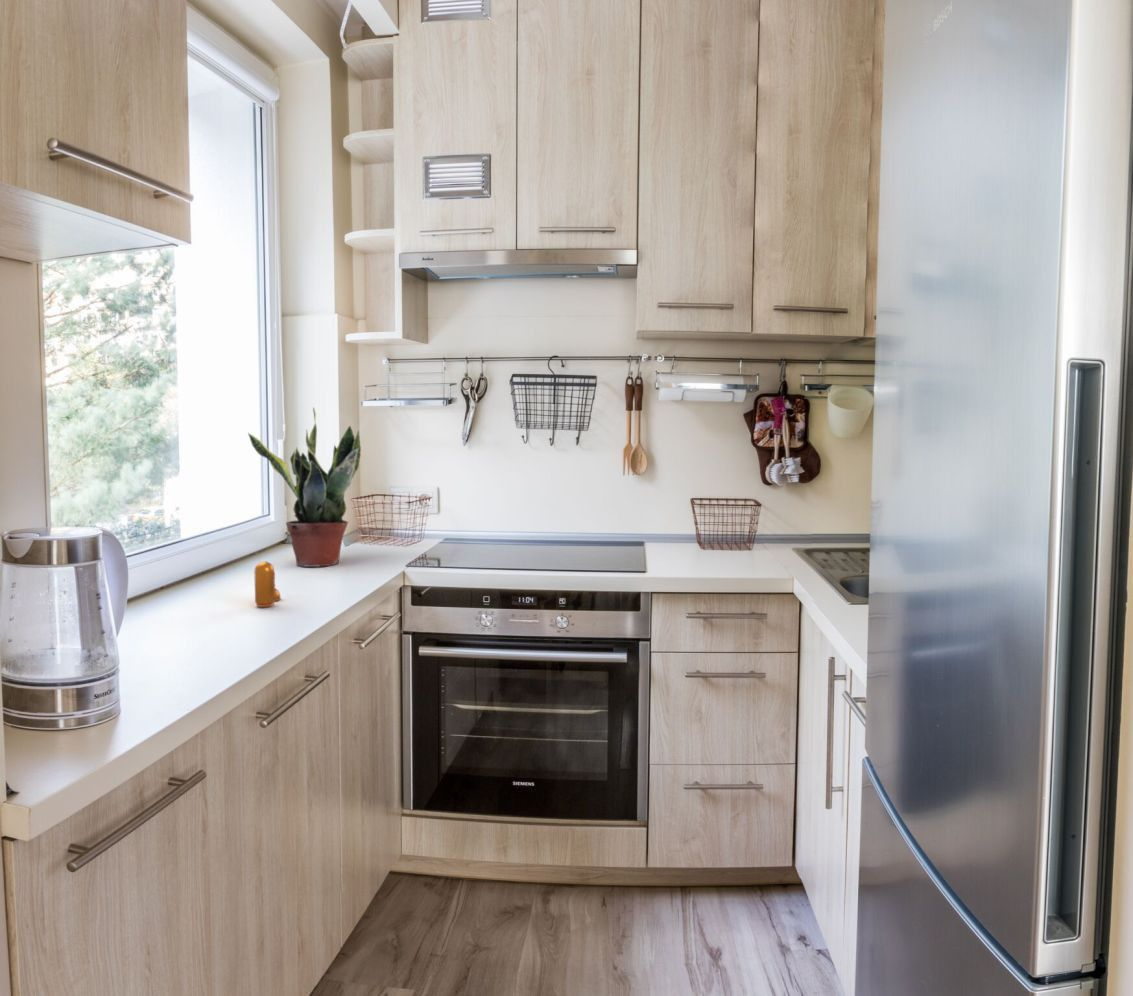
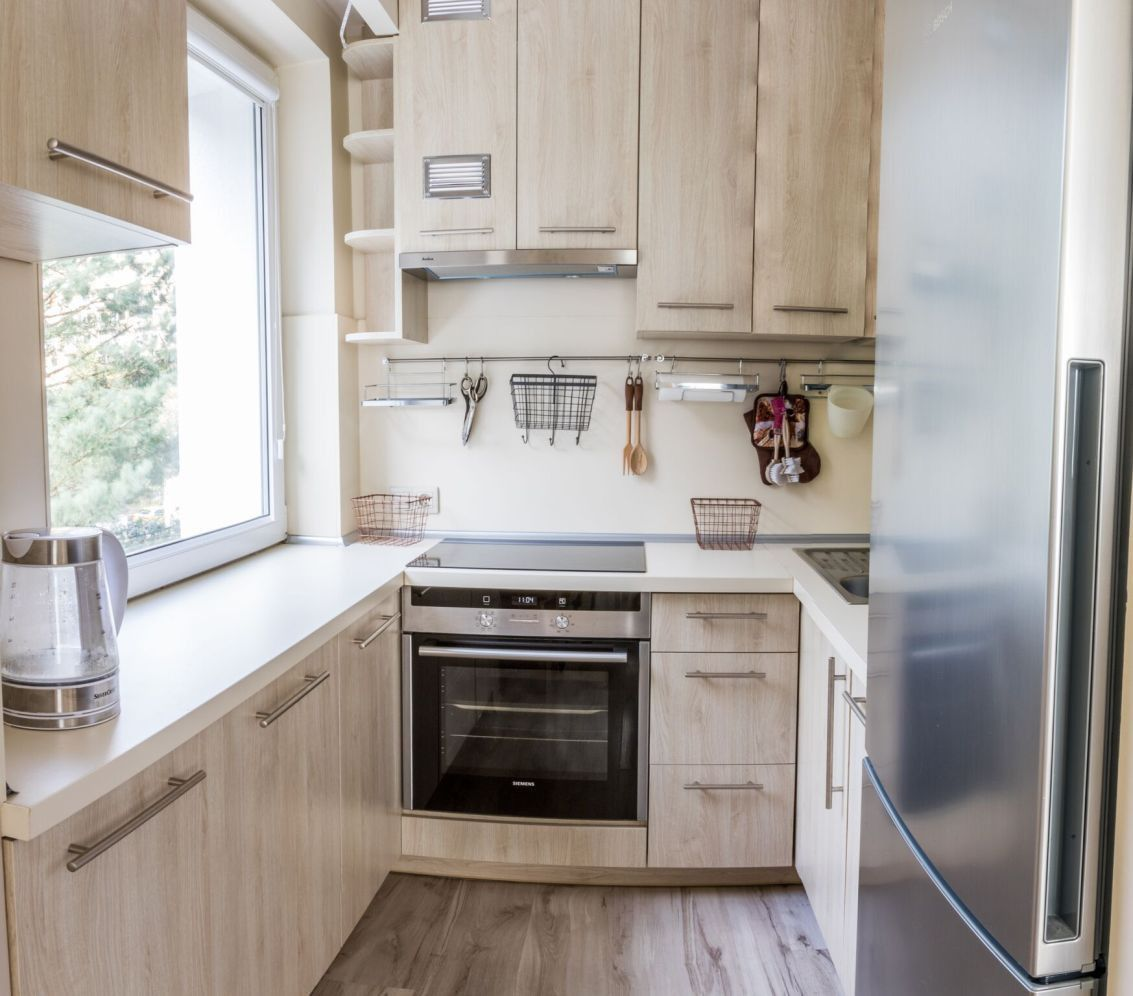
- pepper shaker [253,561,281,608]
- potted plant [247,406,362,568]
